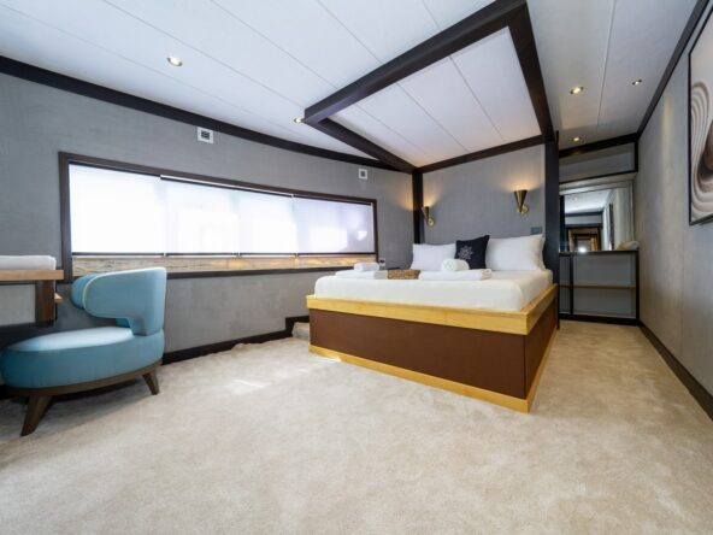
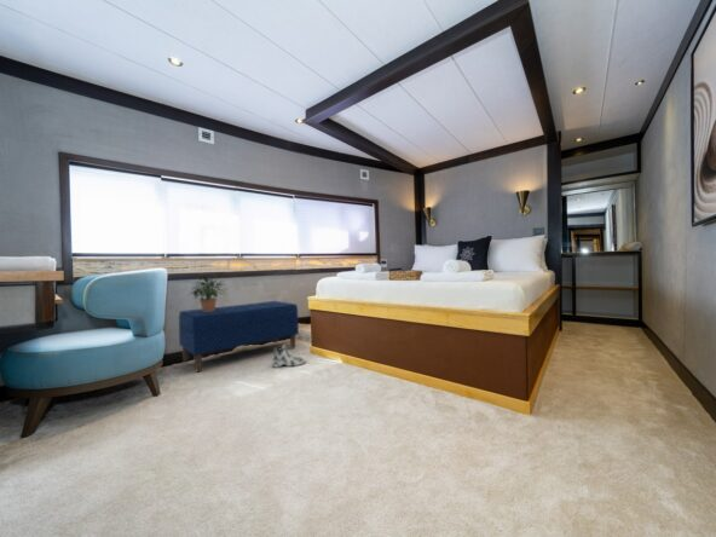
+ bench [178,300,300,374]
+ sneaker [271,342,307,368]
+ potted plant [189,272,227,312]
